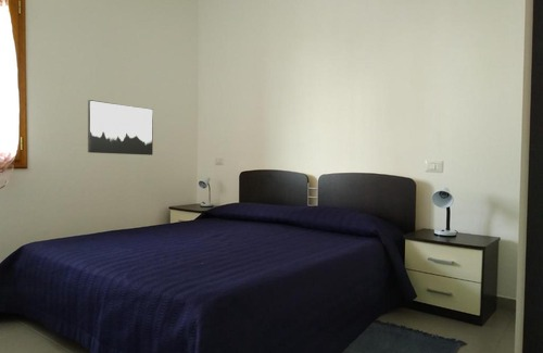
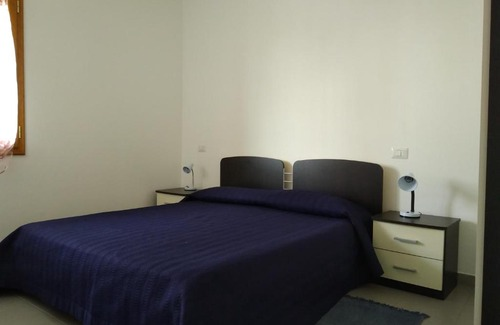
- wall art [87,99,154,156]
